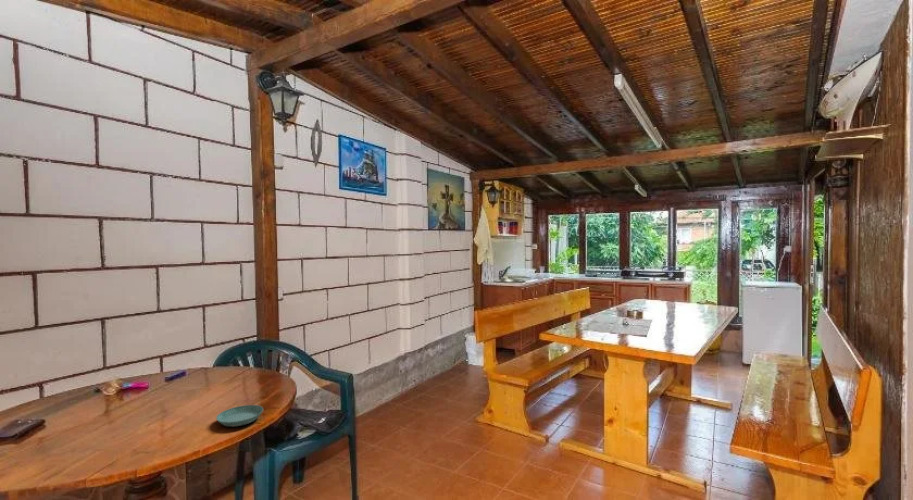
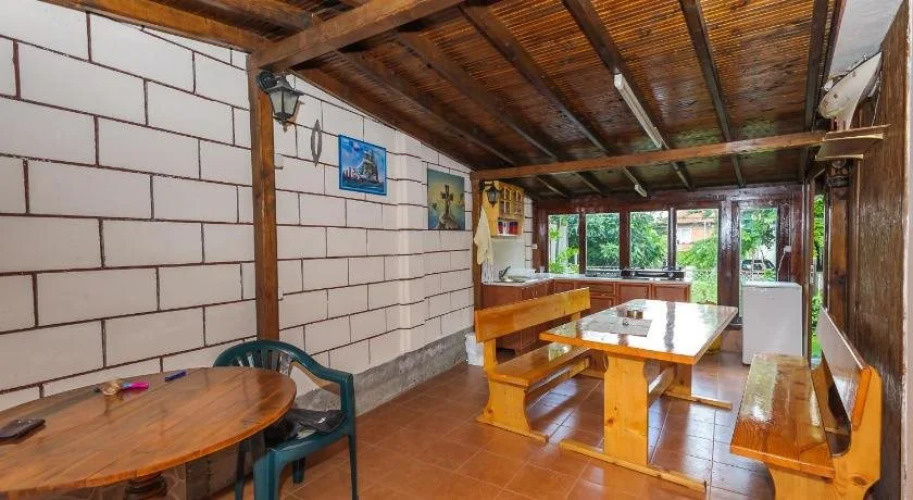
- saucer [215,404,264,428]
